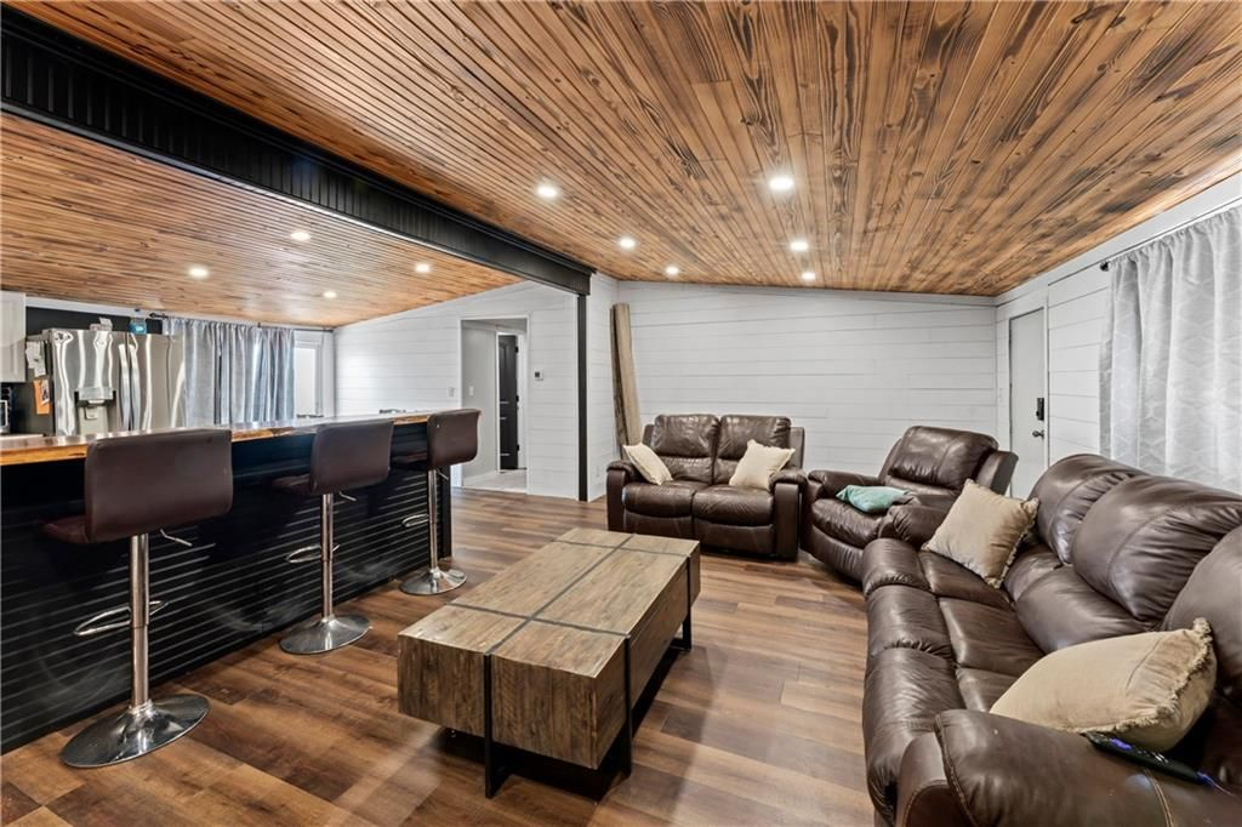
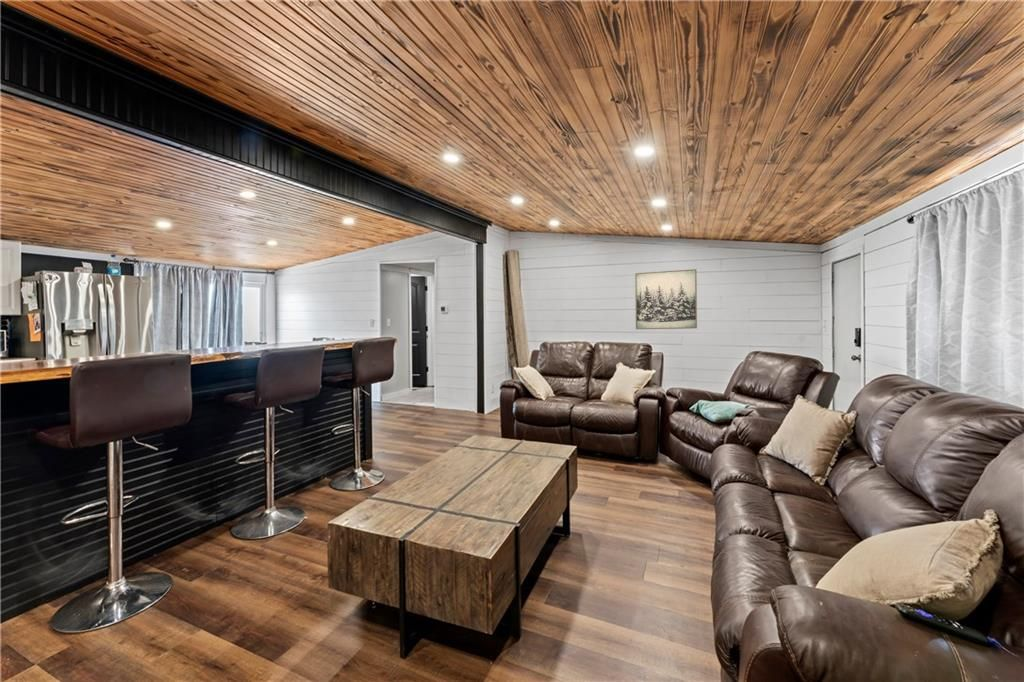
+ wall art [634,268,698,330]
